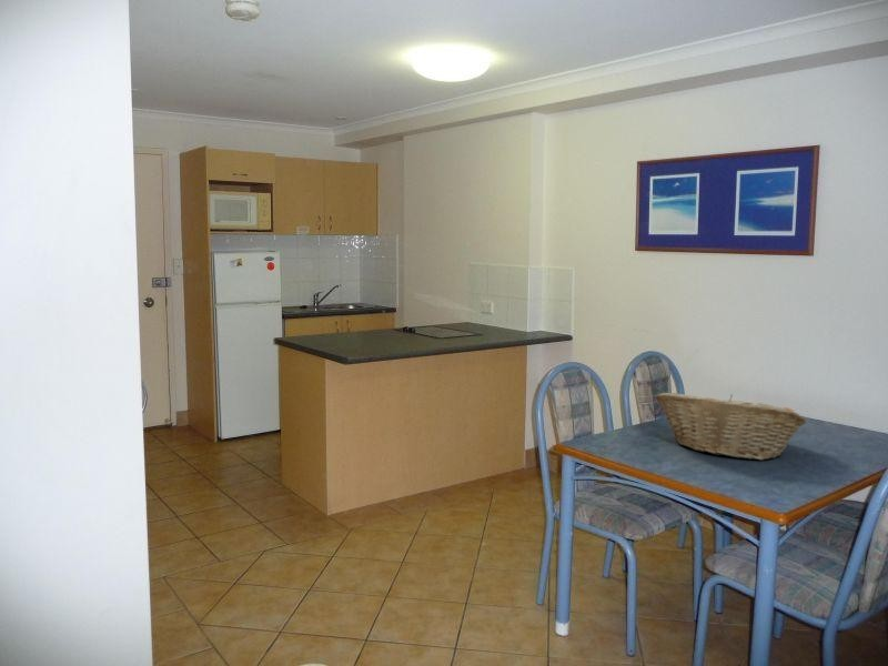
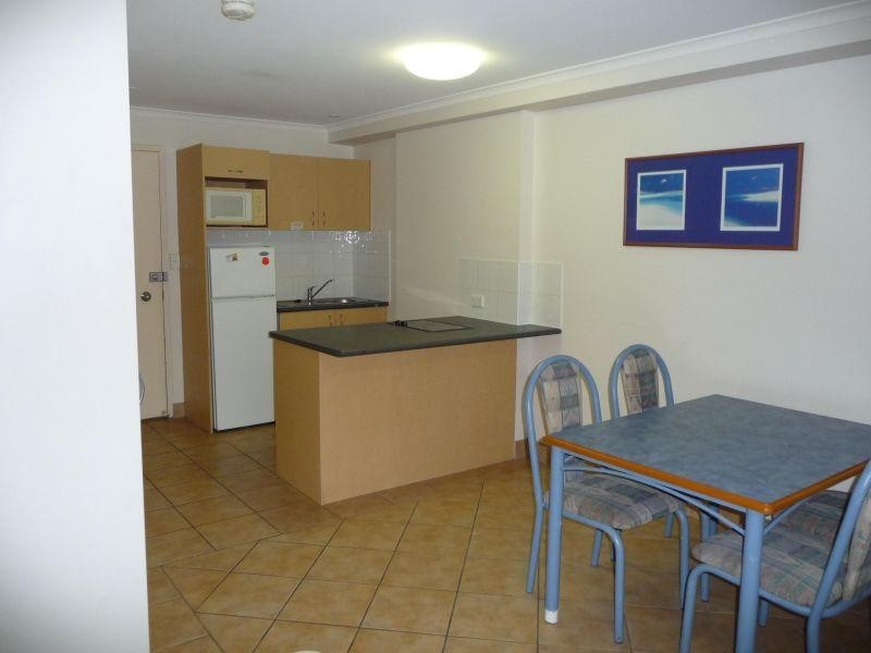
- fruit basket [655,392,807,461]
